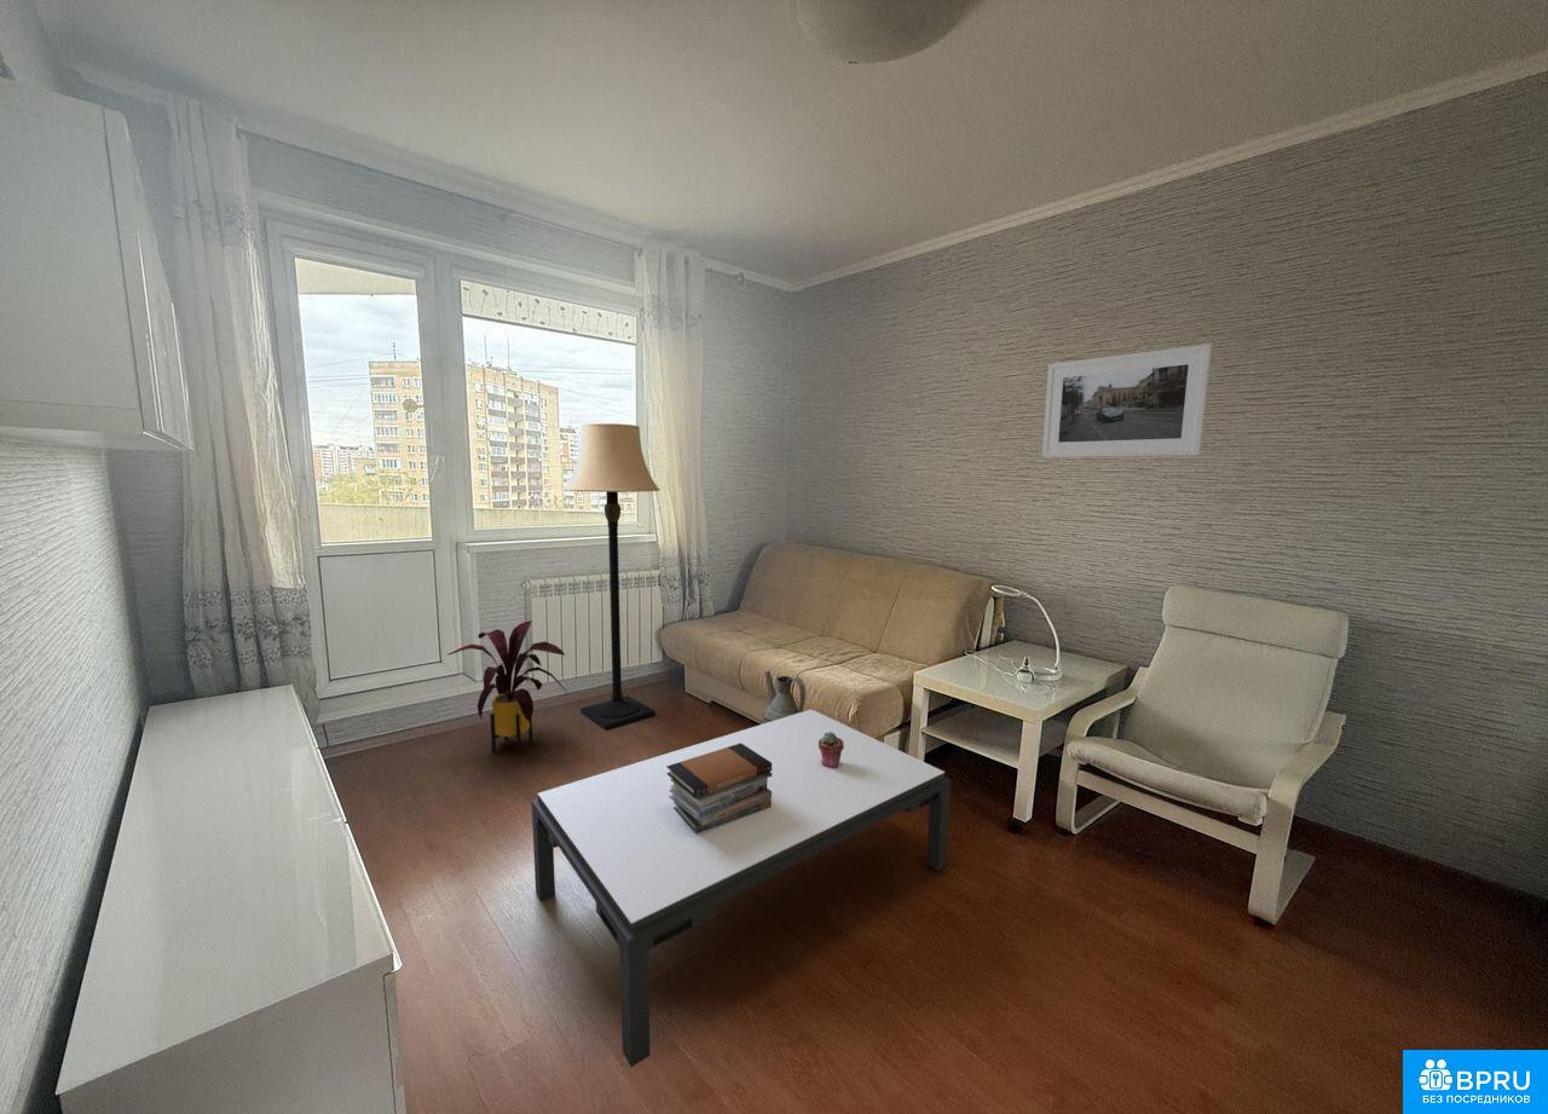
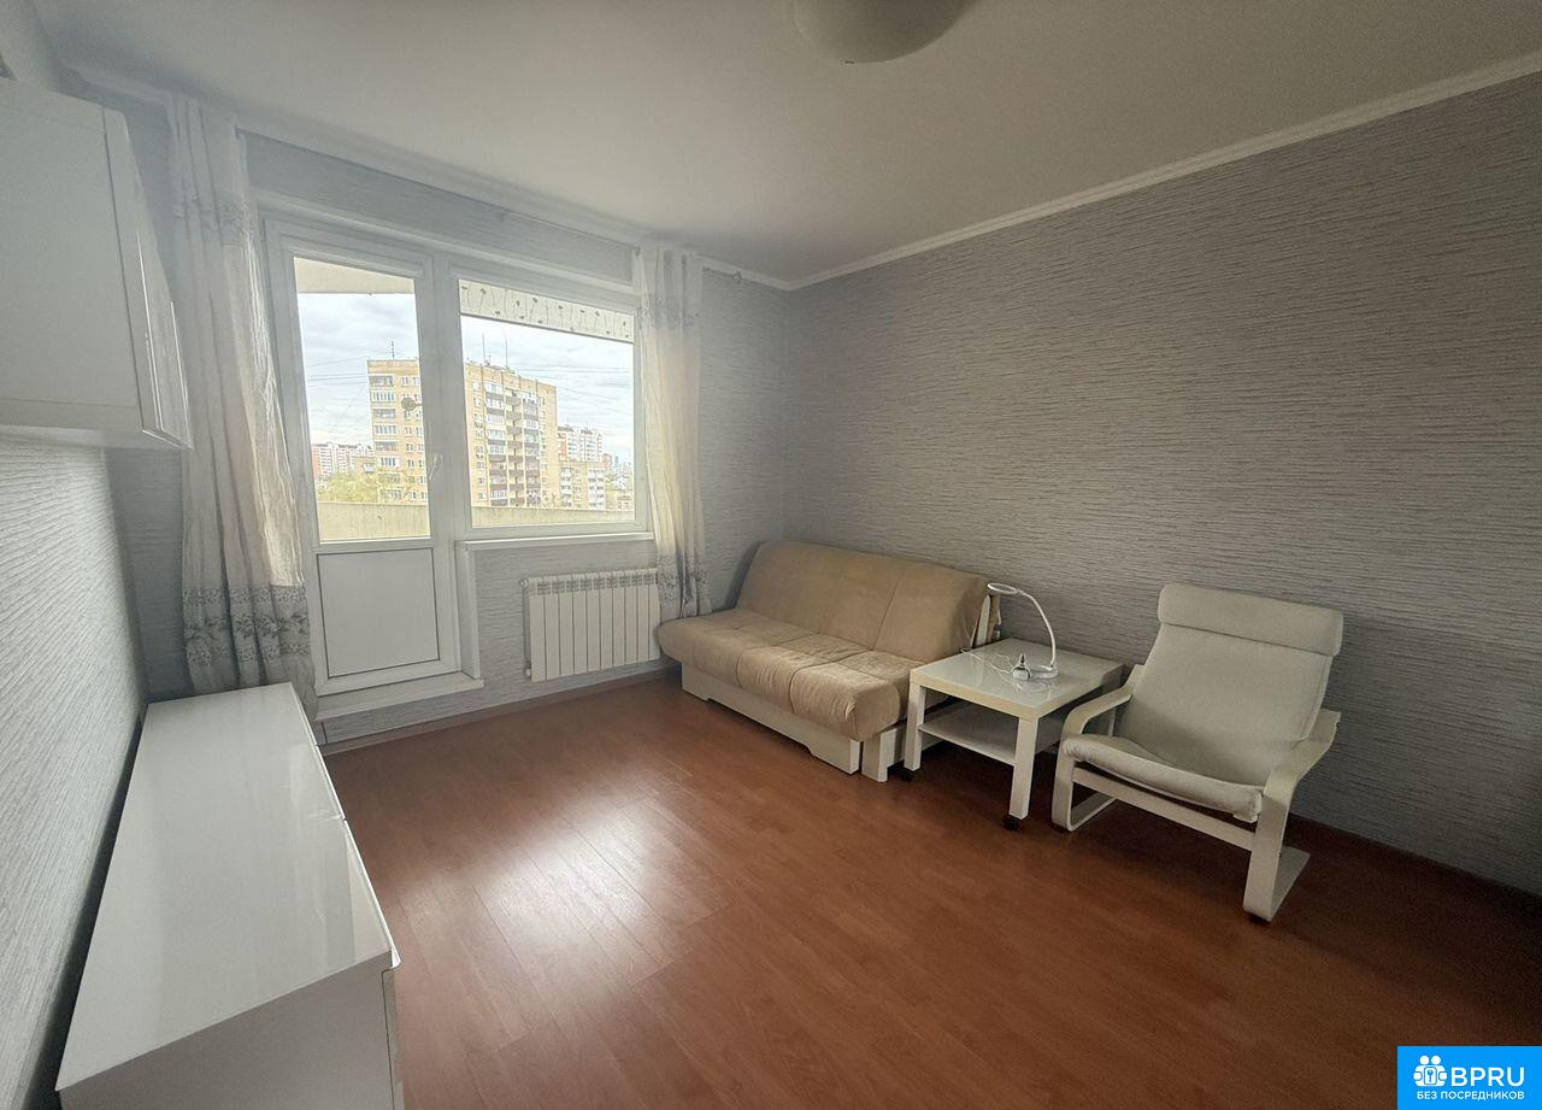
- lamp [561,422,662,731]
- watering can [761,670,807,725]
- house plant [447,619,568,754]
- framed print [1041,342,1213,458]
- book stack [666,743,772,833]
- potted succulent [819,732,844,768]
- coffee table [531,709,952,1068]
